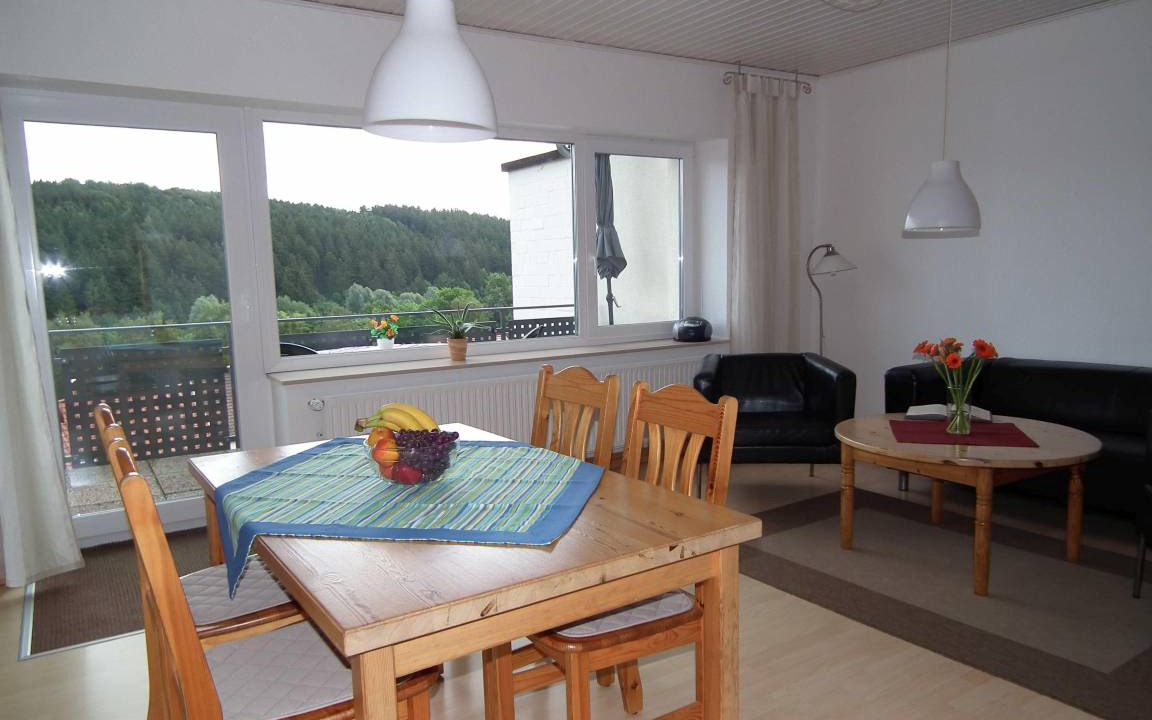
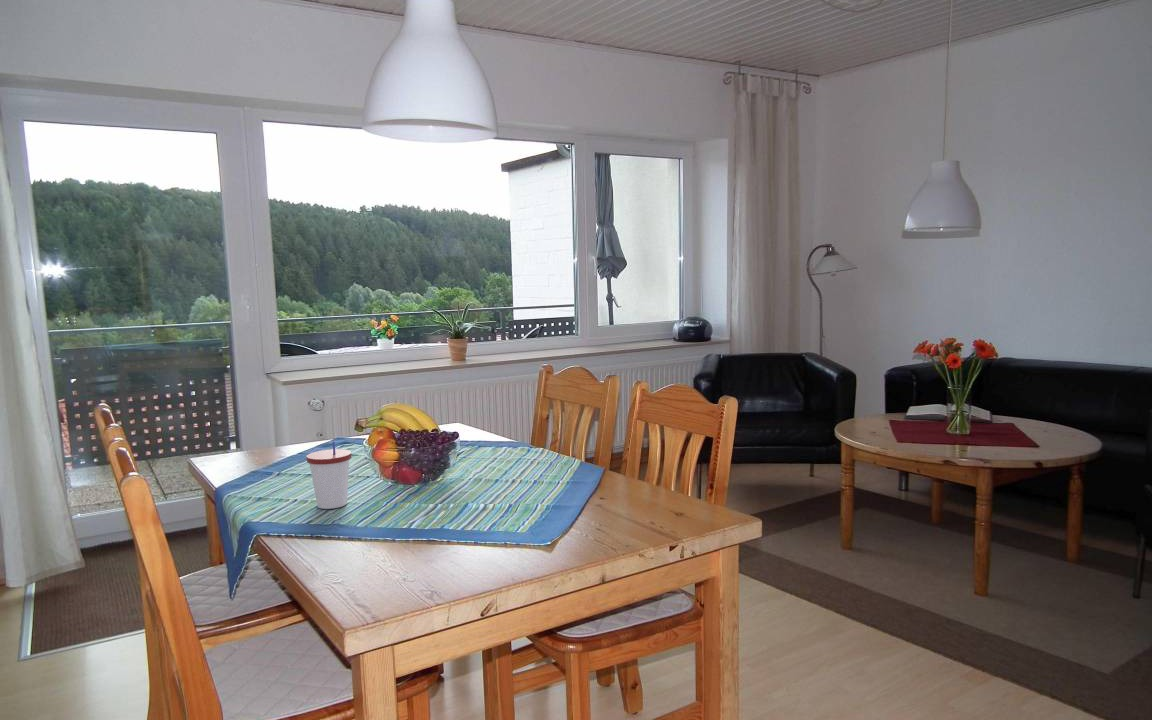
+ cup [306,440,352,510]
